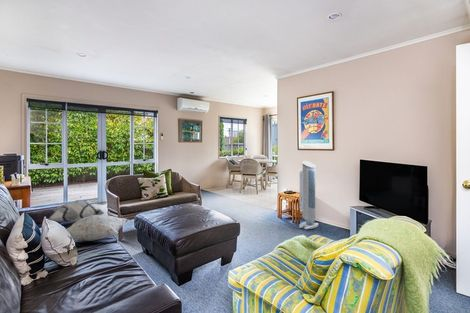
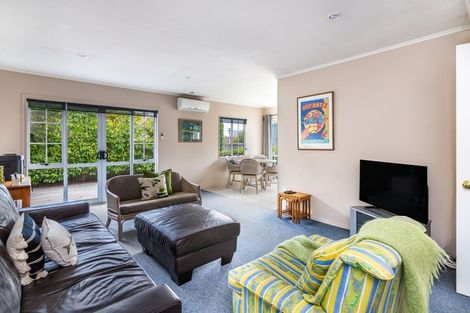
- decorative pillow [48,199,105,223]
- decorative pillow [65,214,130,242]
- air purifier [298,160,319,230]
